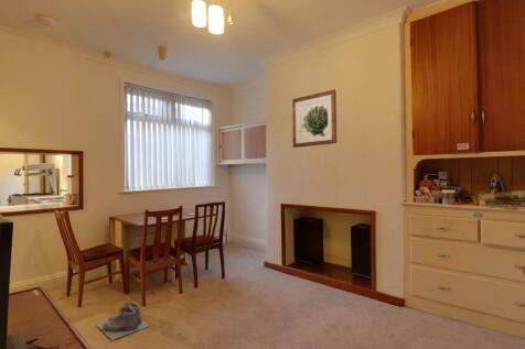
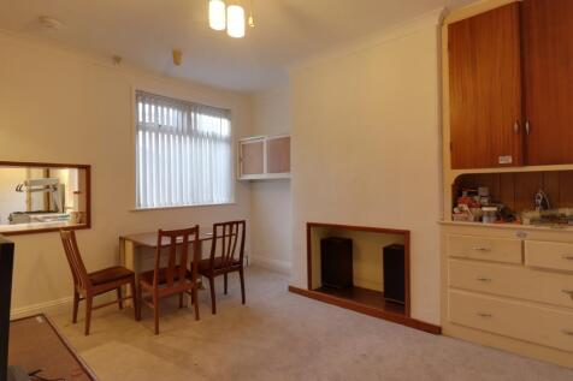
- boots [95,301,150,341]
- wall art [291,88,338,149]
